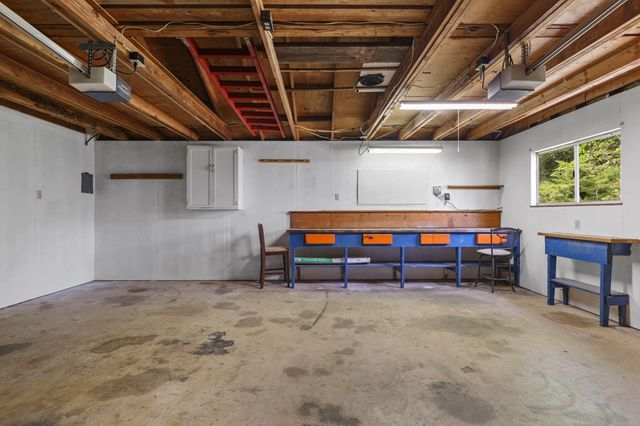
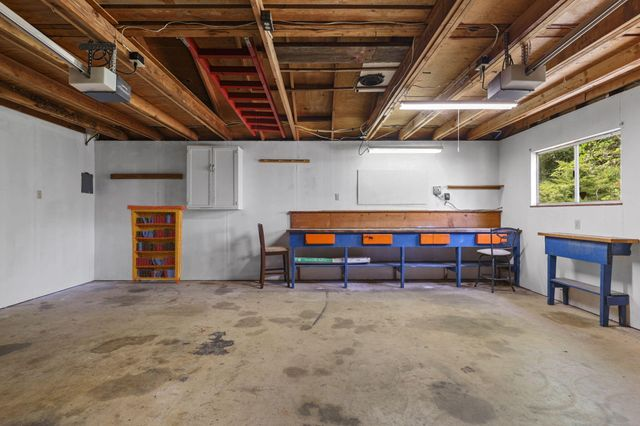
+ bookcase [126,204,187,284]
